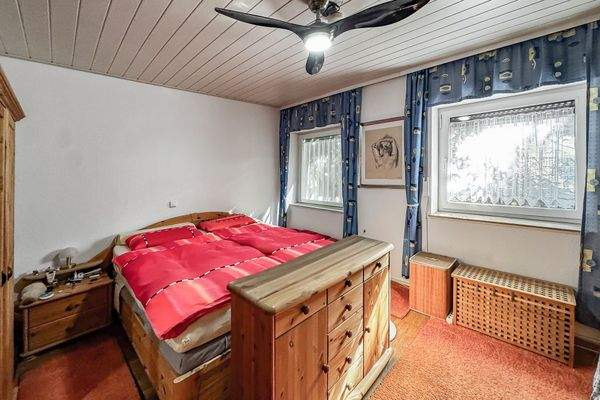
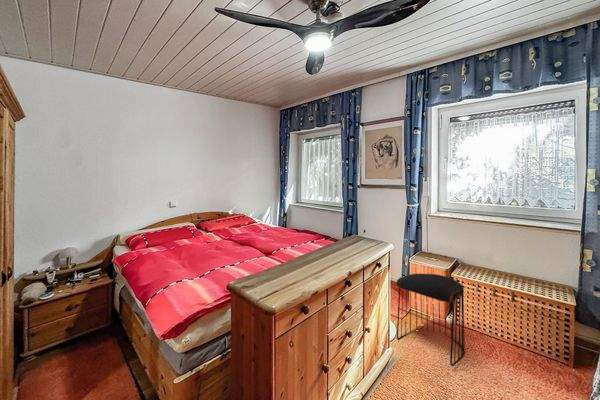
+ stool [395,273,466,367]
